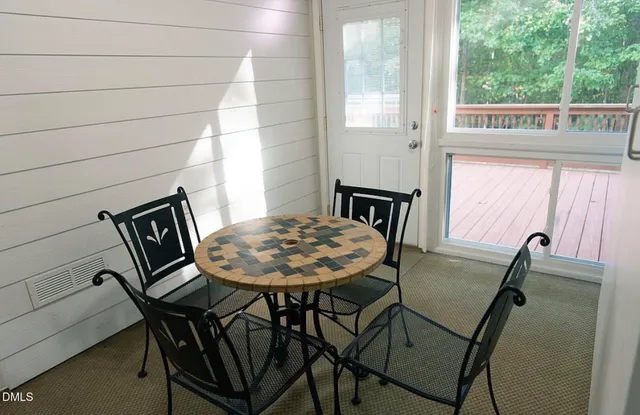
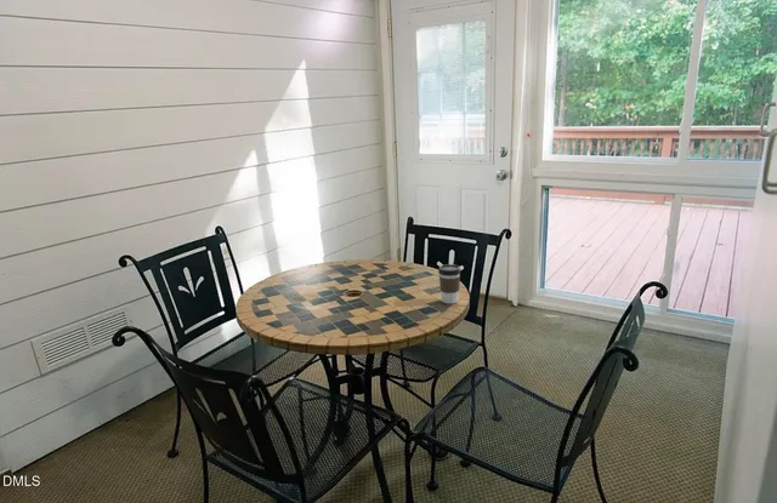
+ coffee cup [437,263,461,304]
